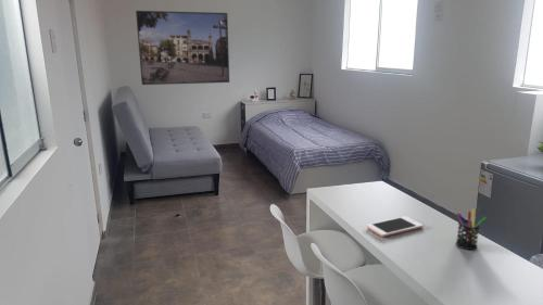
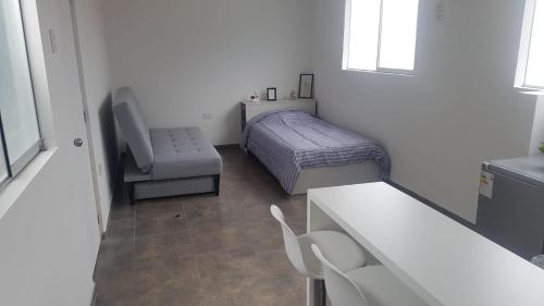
- cell phone [366,215,425,238]
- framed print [135,10,230,86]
- pen holder [455,207,488,251]
